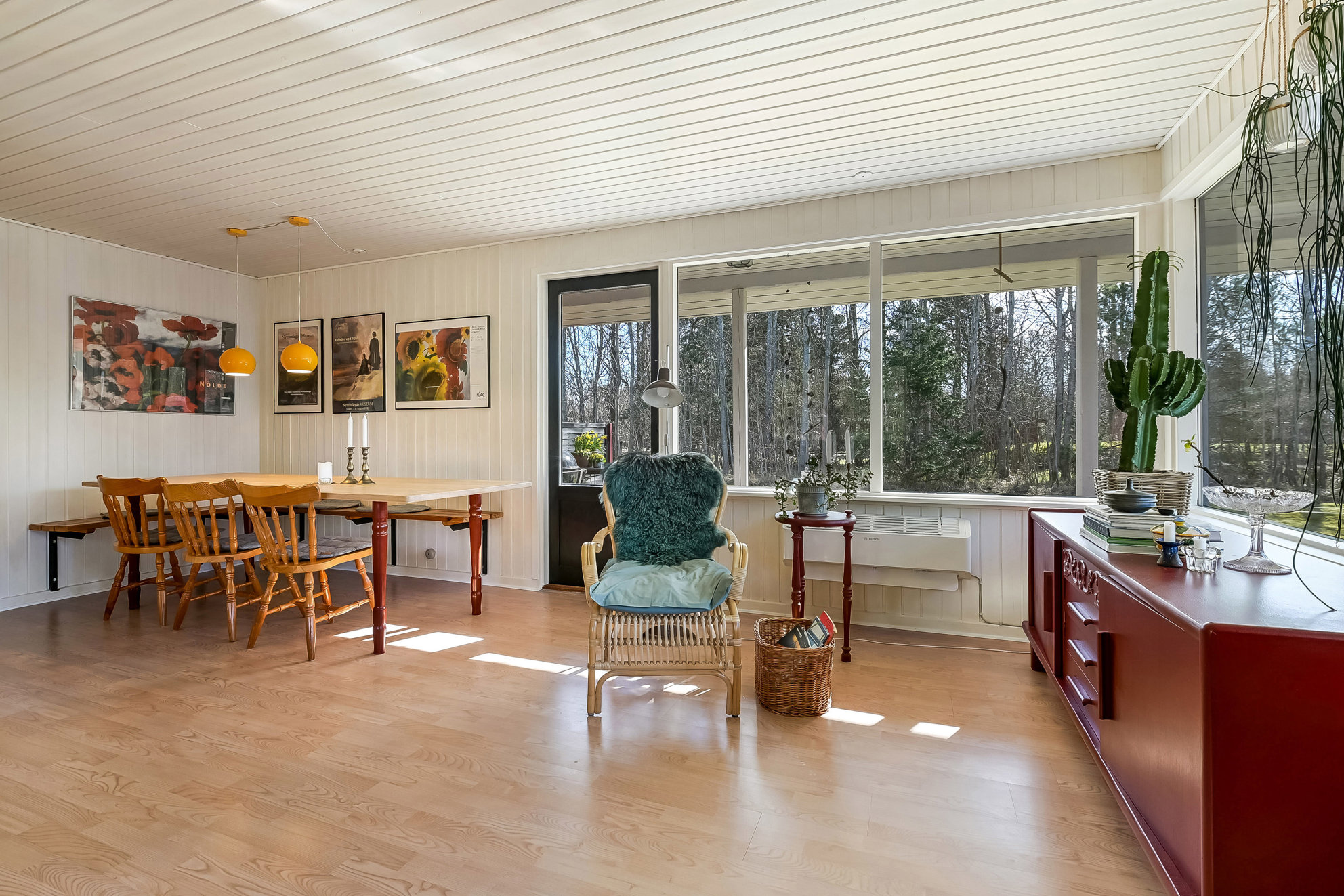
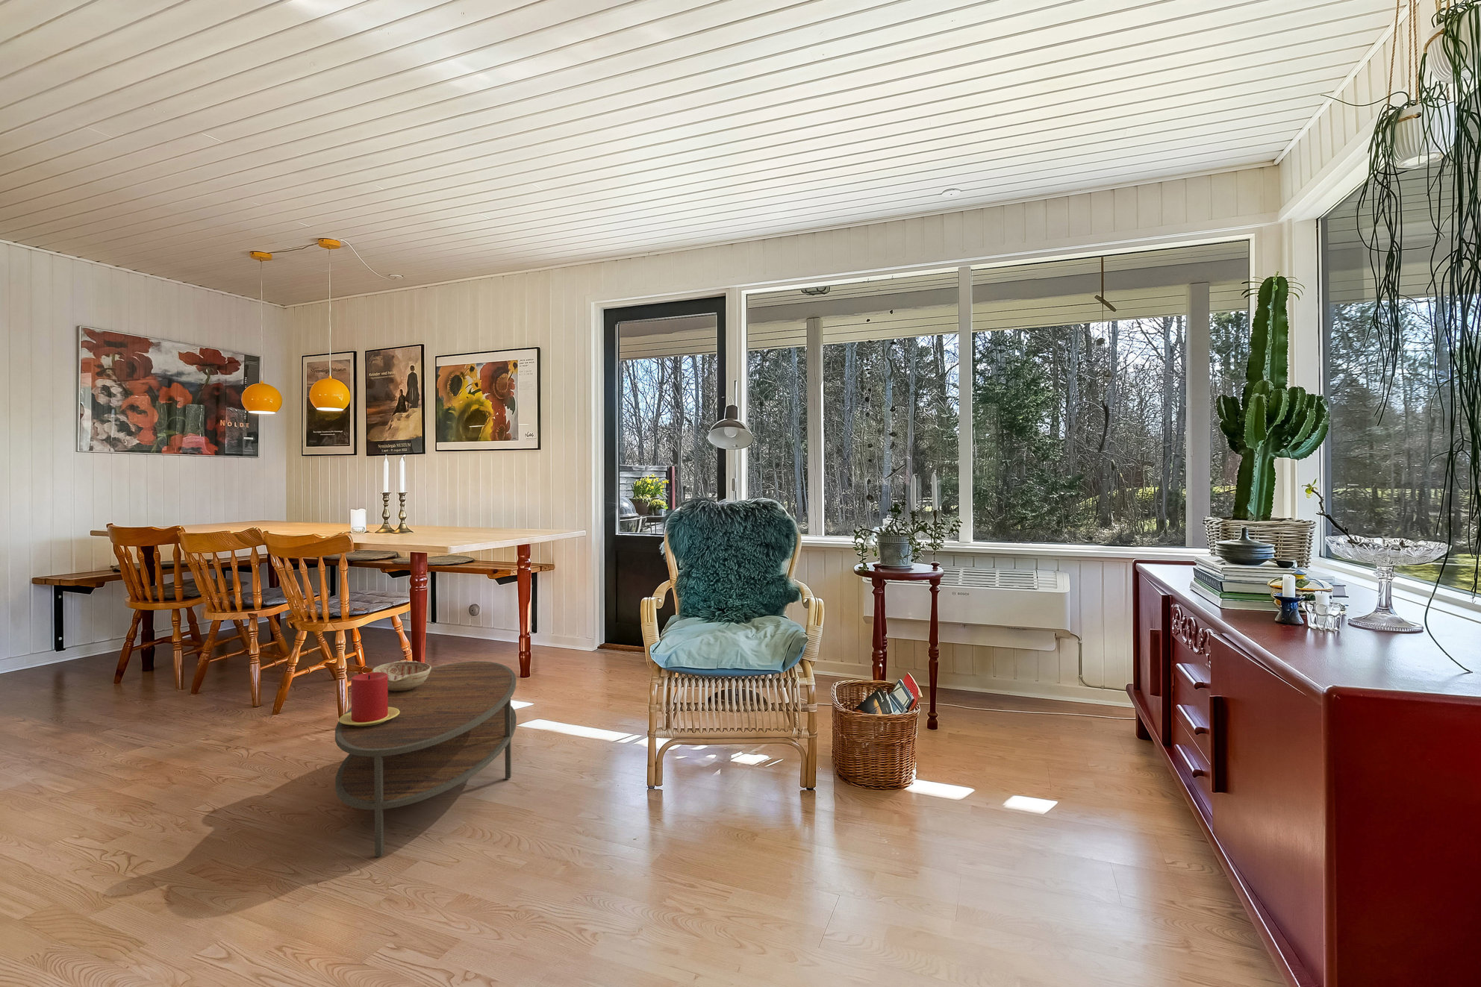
+ decorative bowl [371,660,432,692]
+ candle [338,672,399,726]
+ coffee table [334,660,517,857]
